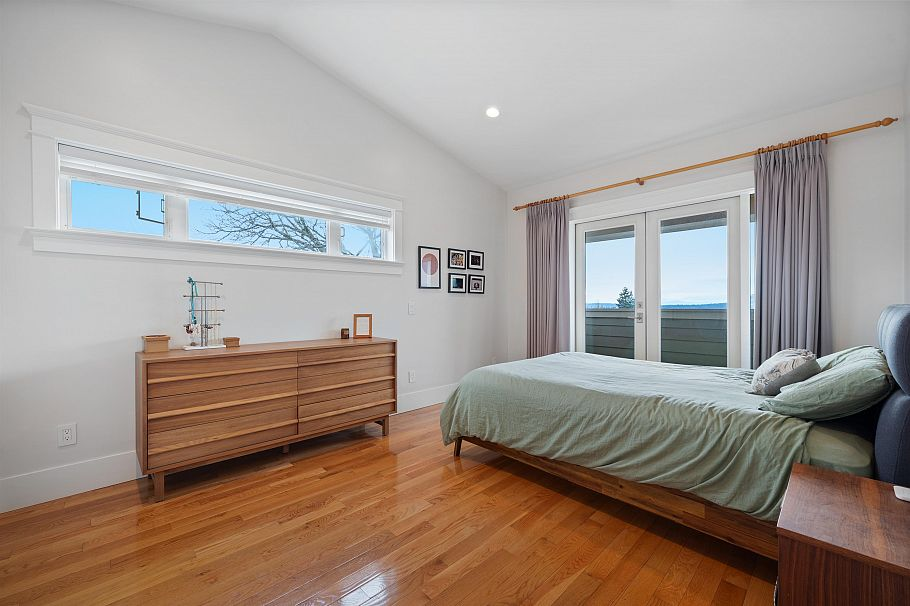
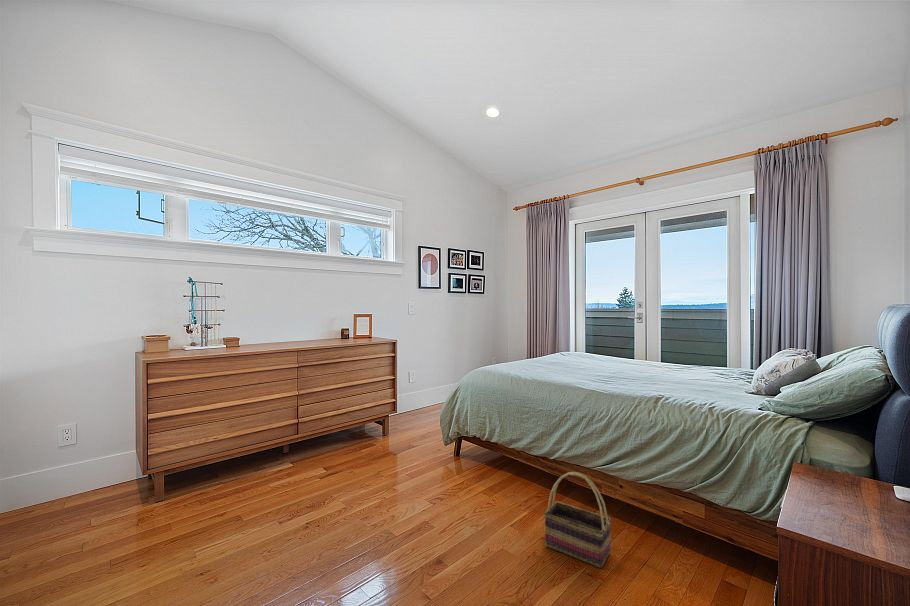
+ basket [543,471,612,569]
